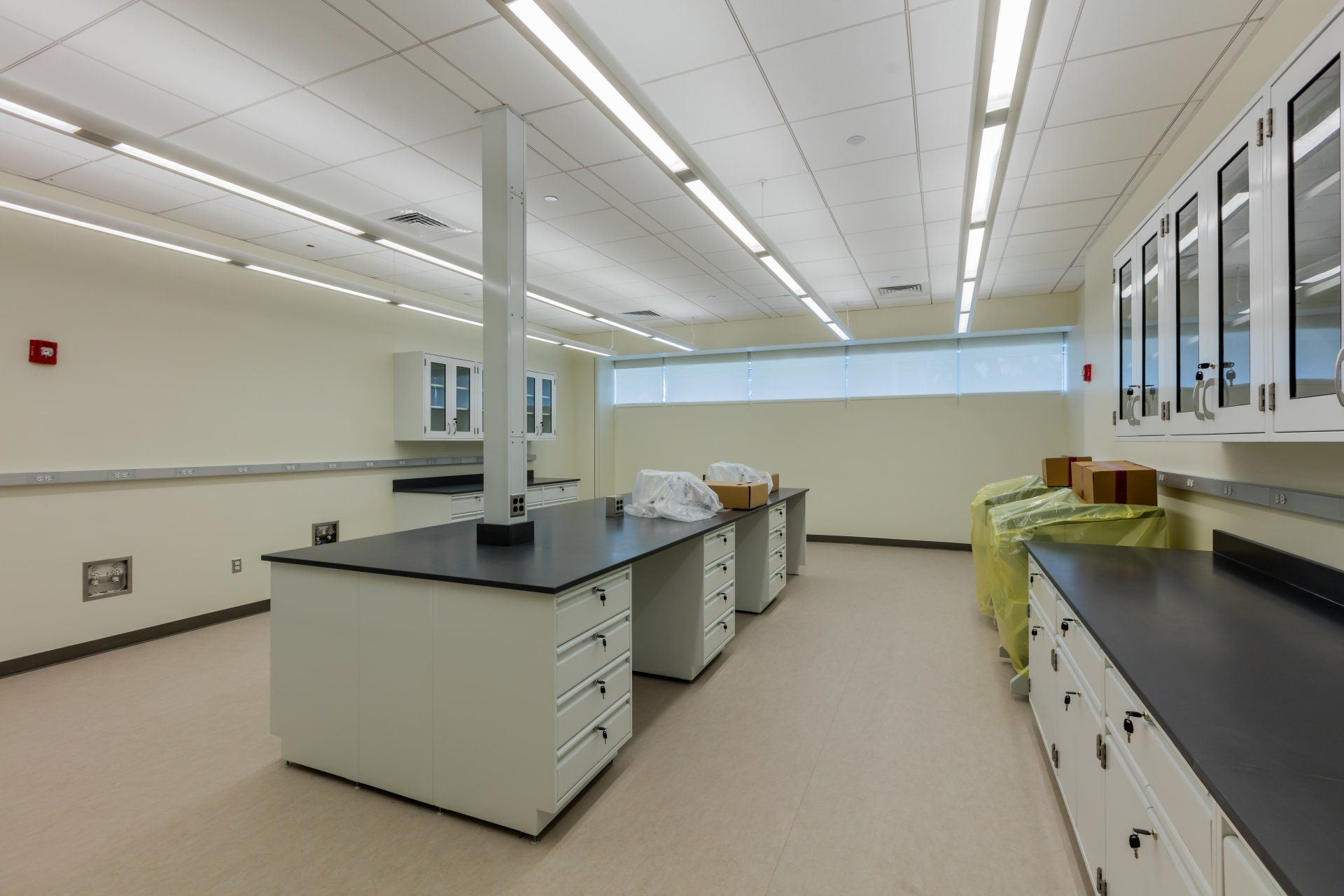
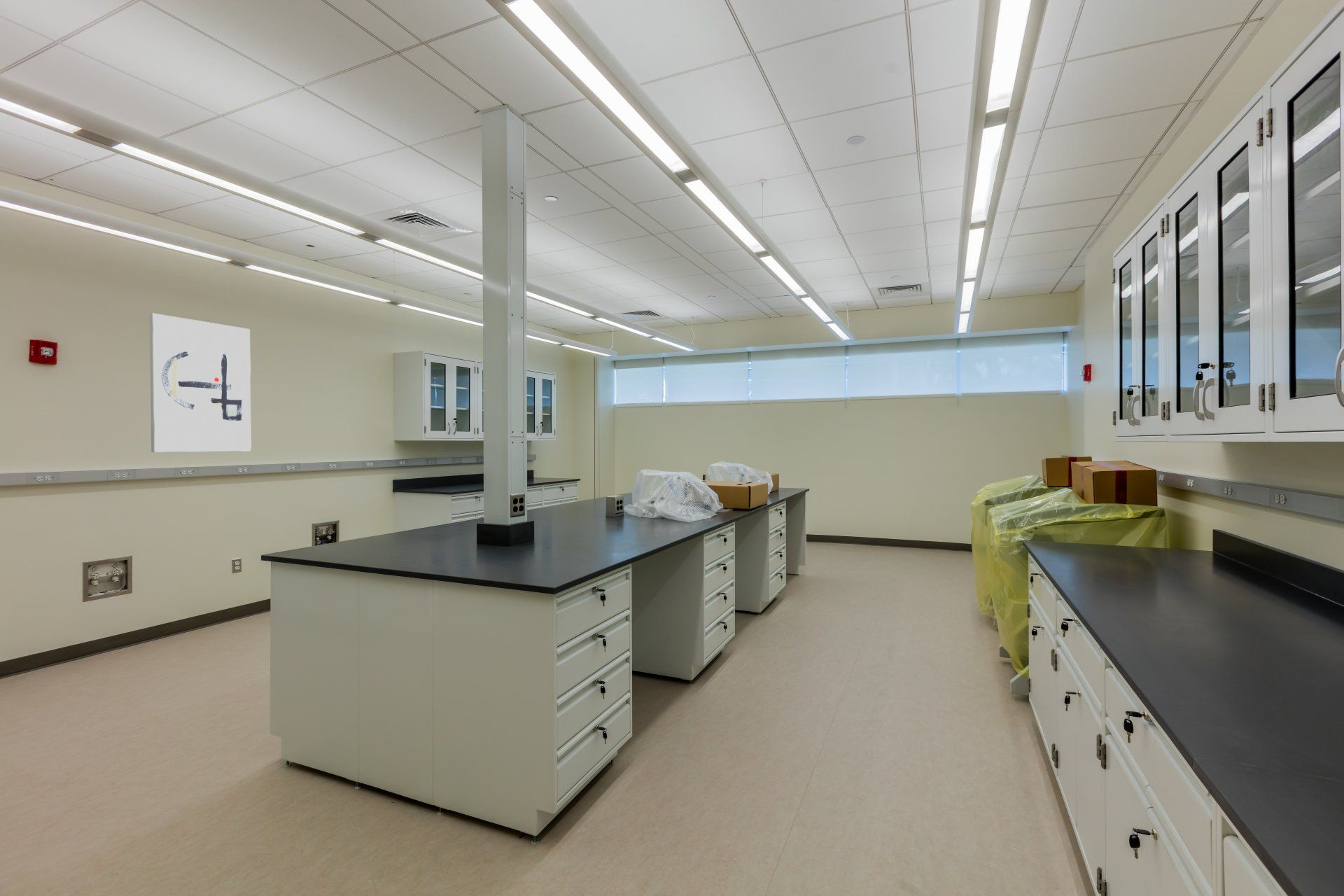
+ wall art [149,313,252,453]
